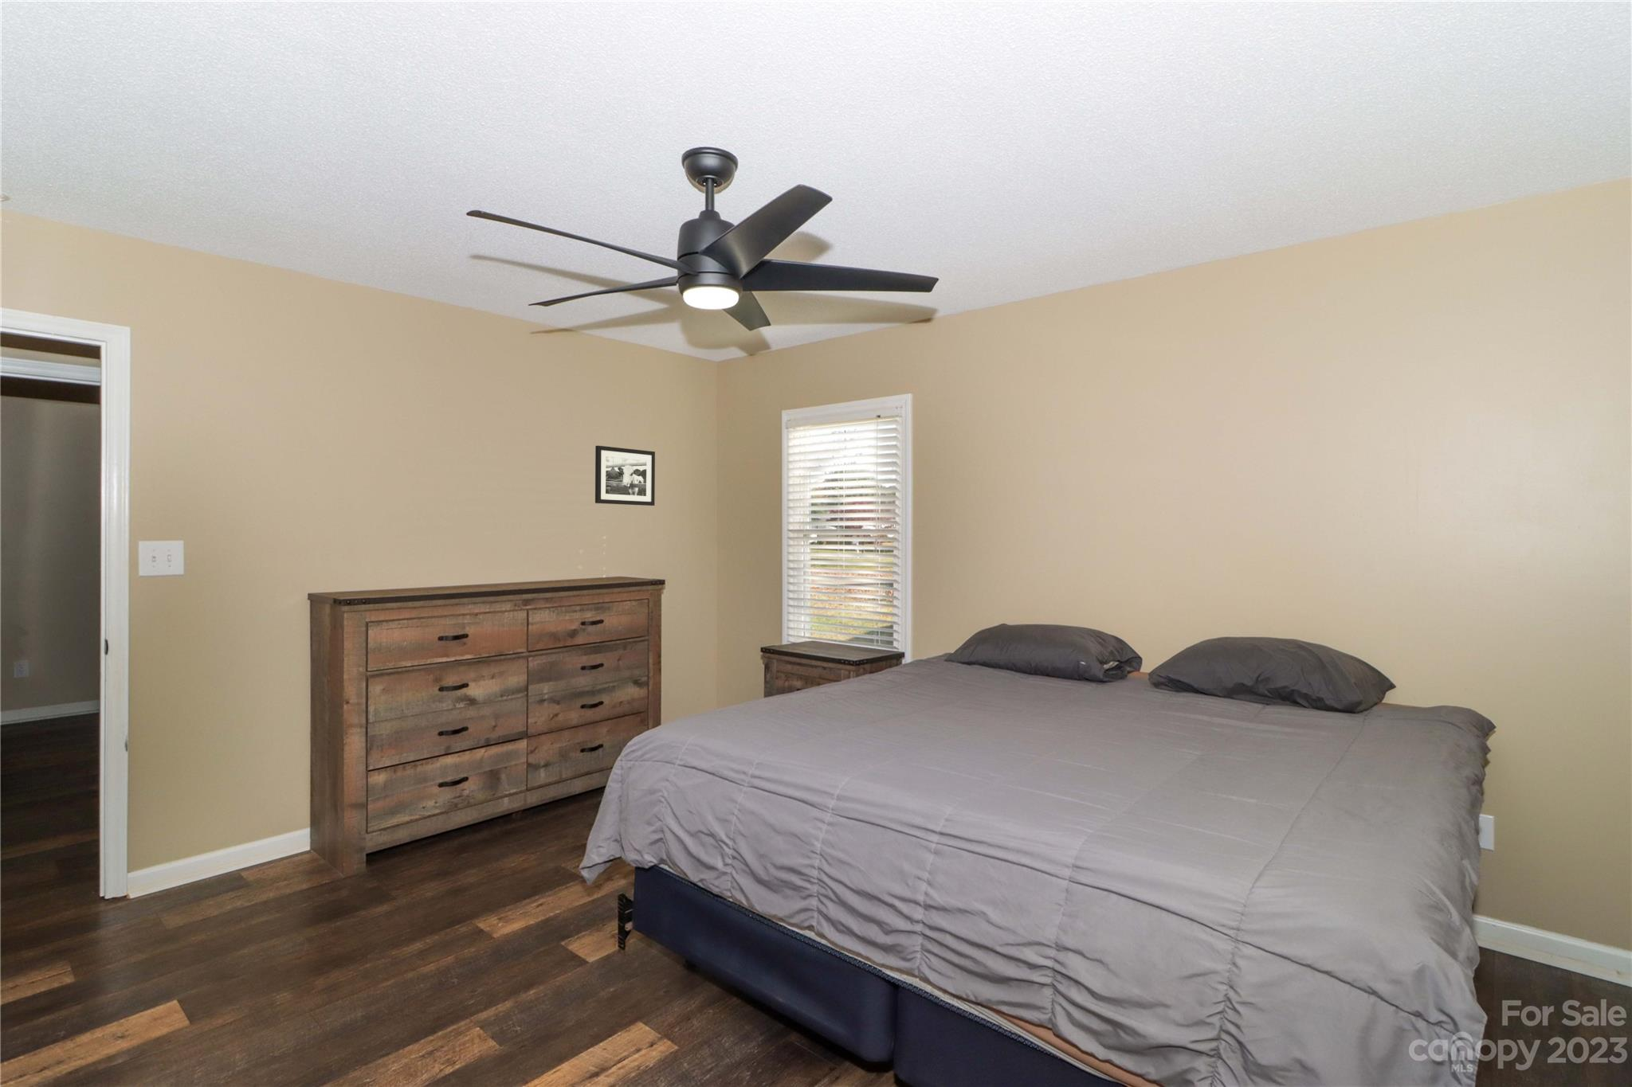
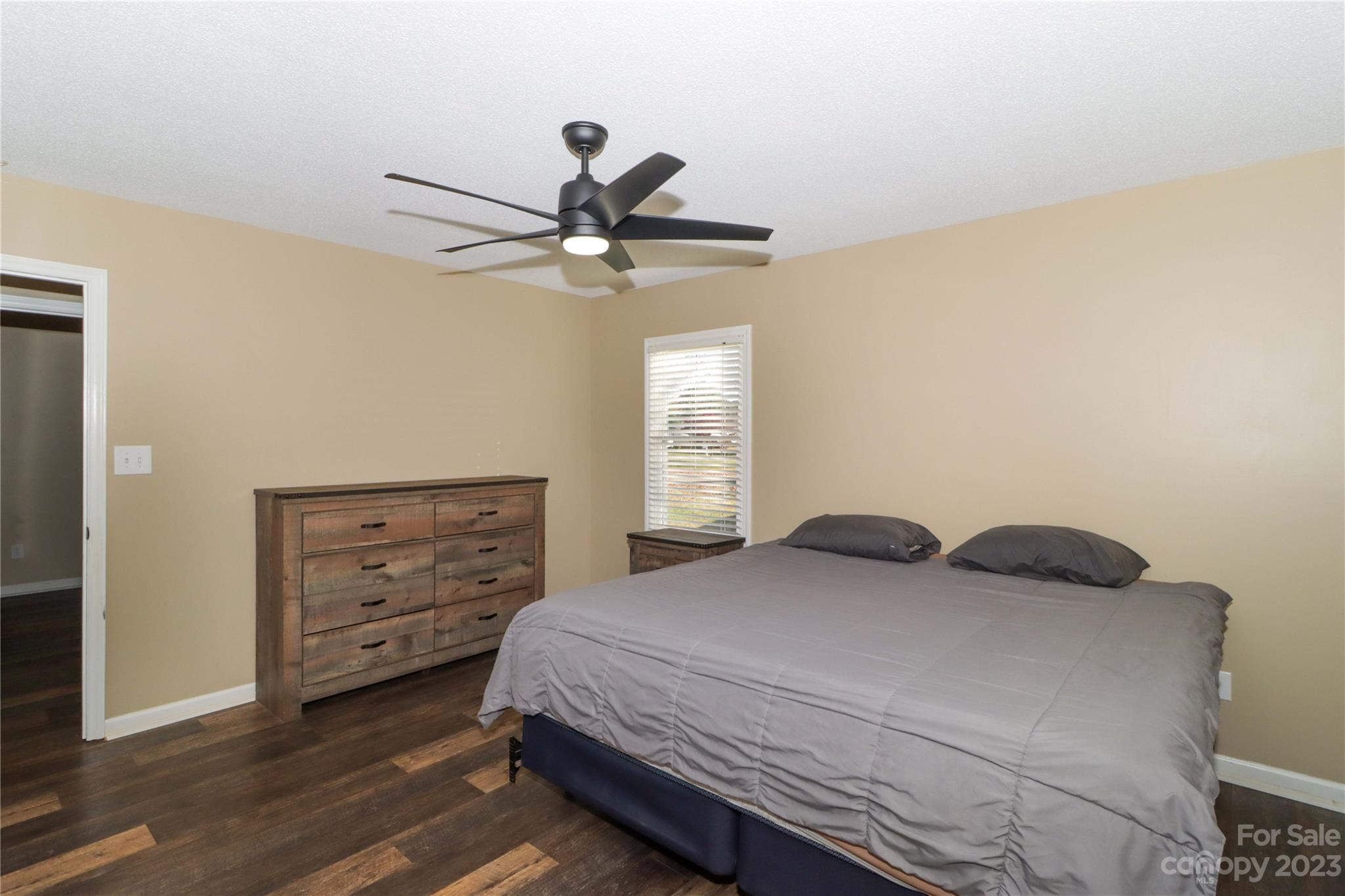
- picture frame [595,445,655,506]
